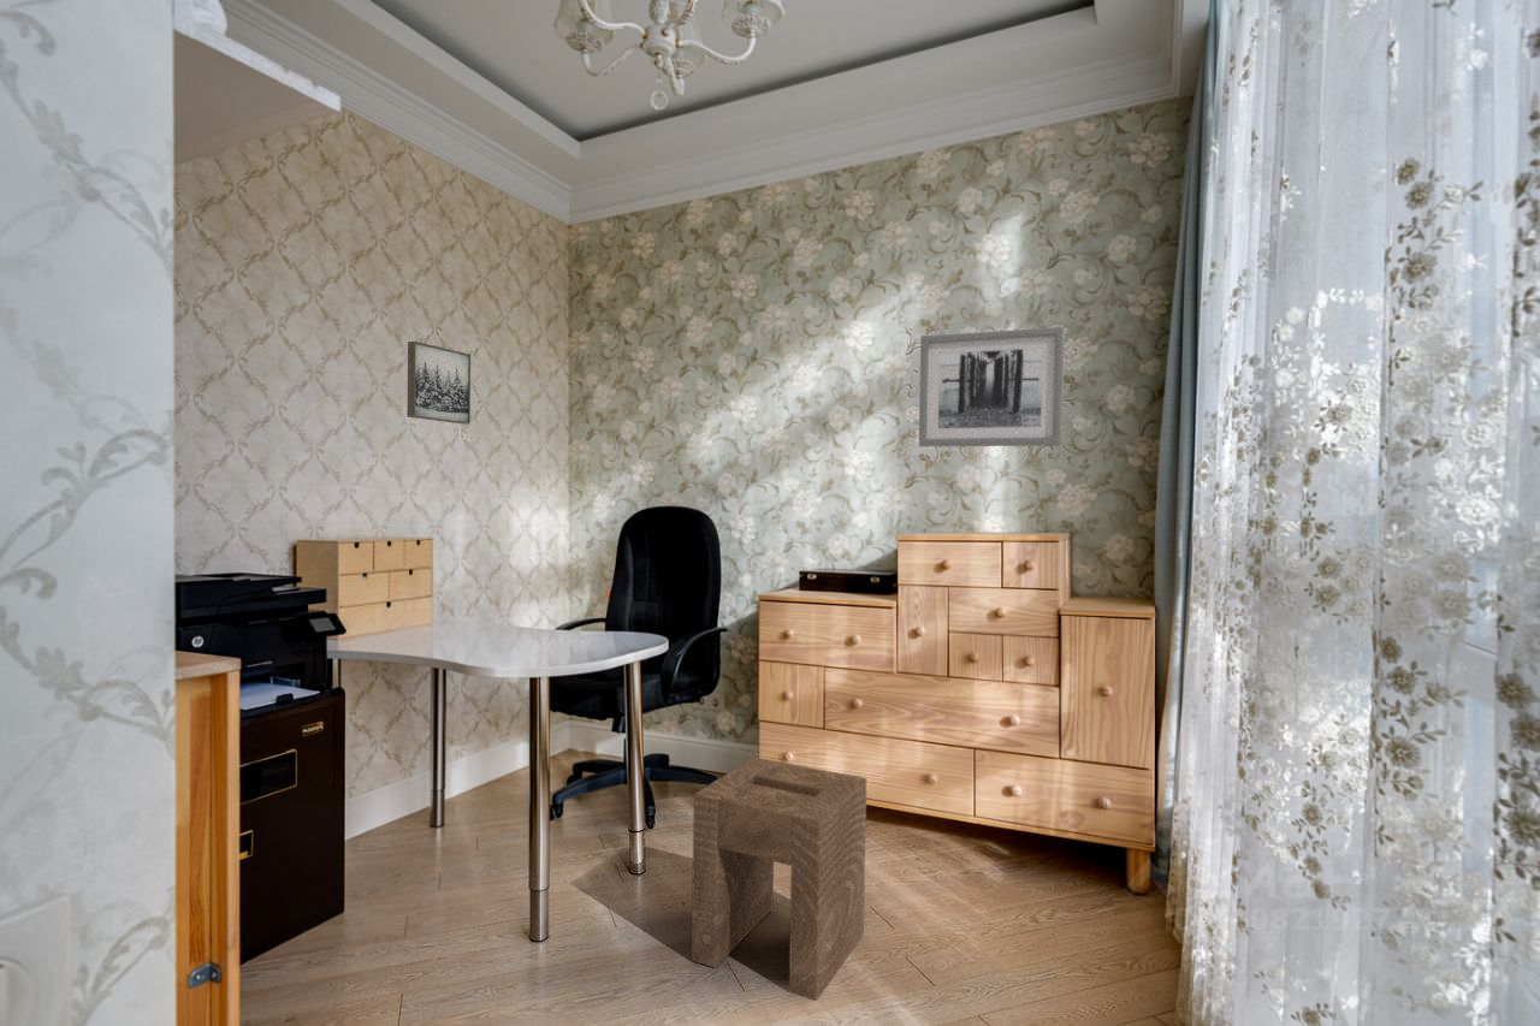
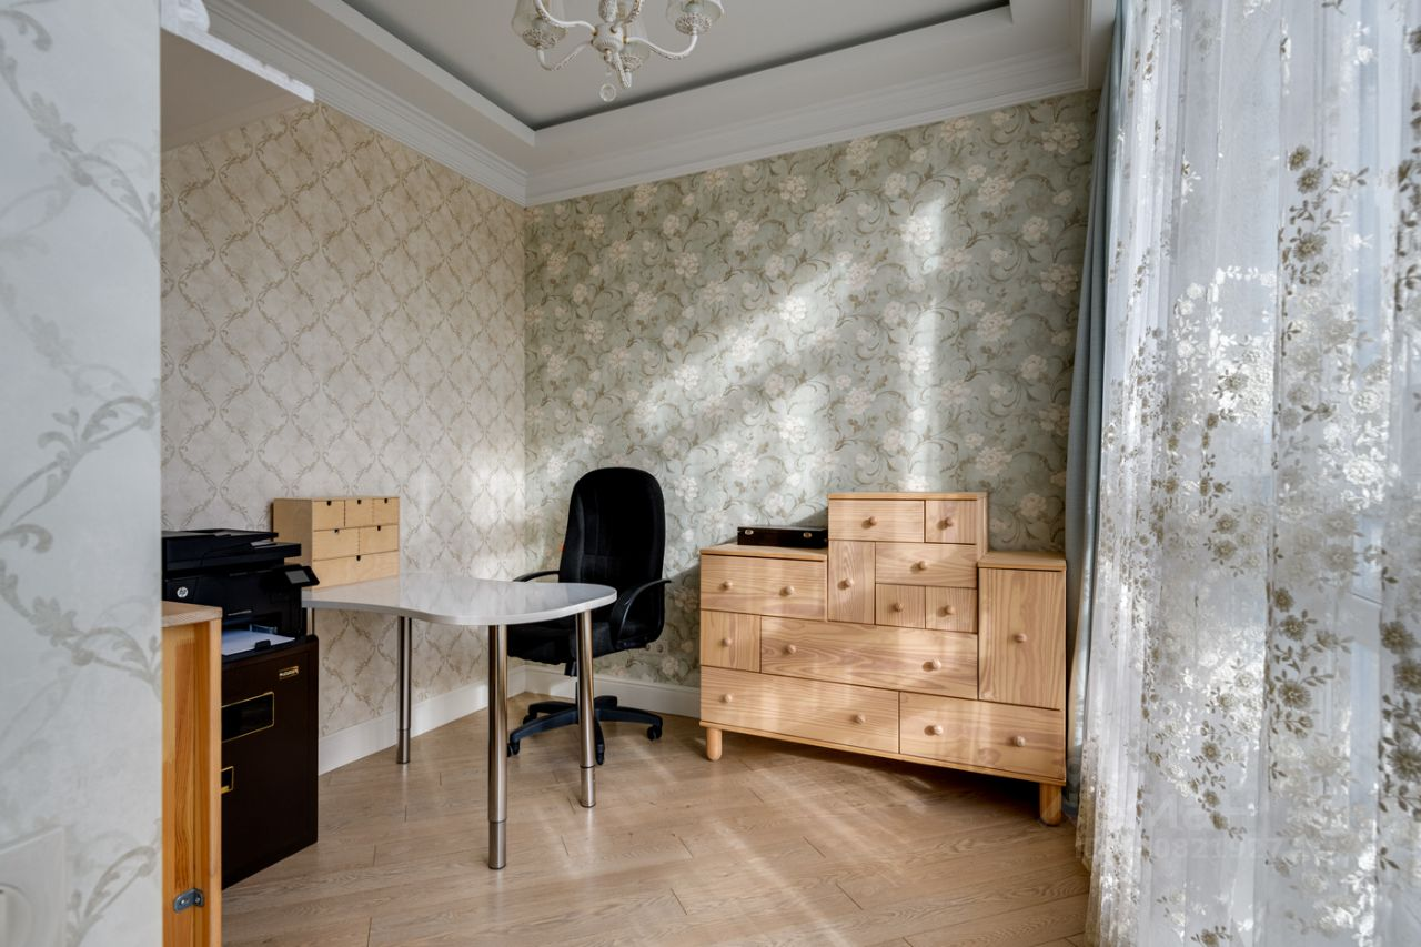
- stool [691,755,867,1002]
- wall art [918,326,1066,449]
- wall art [405,340,472,426]
